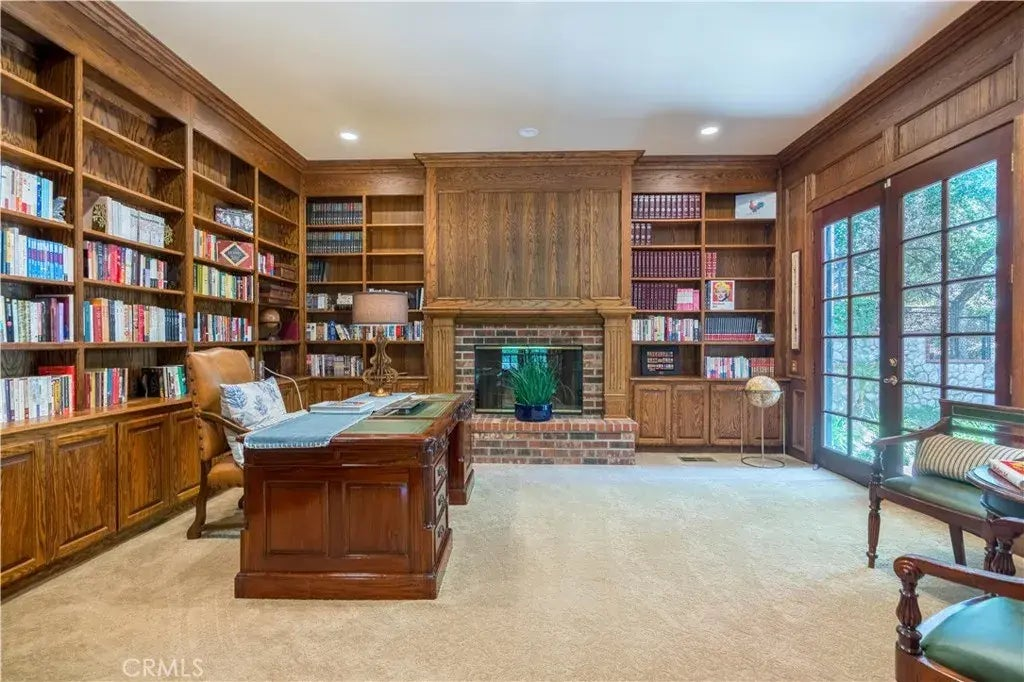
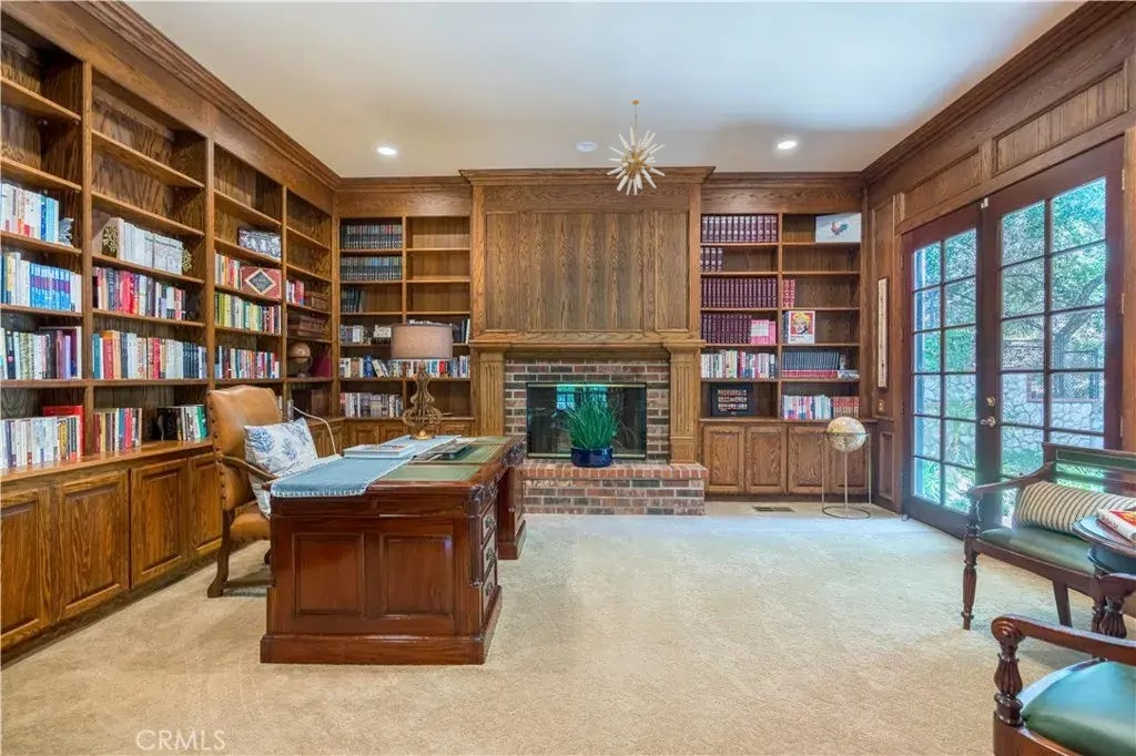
+ chandelier [607,99,666,196]
